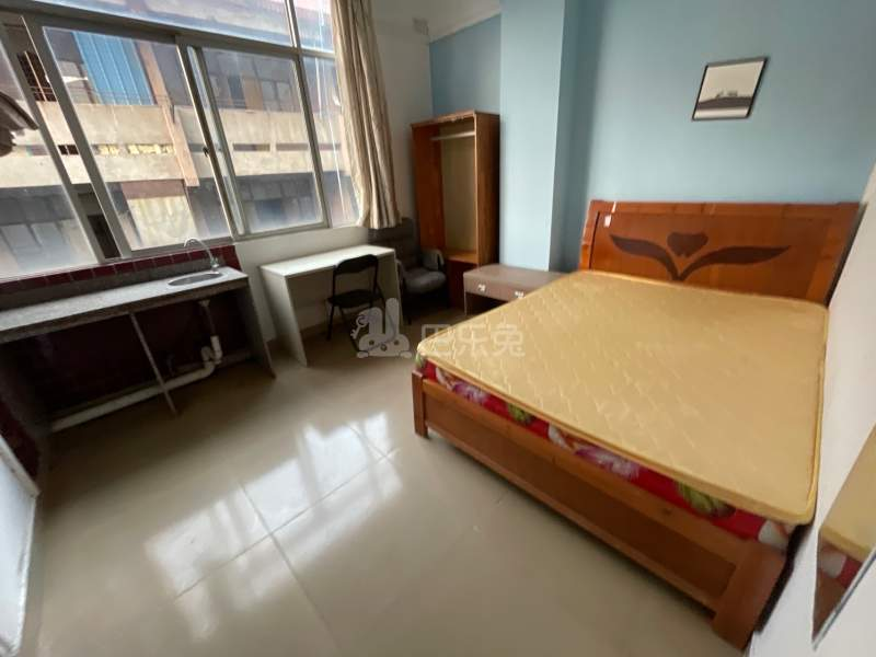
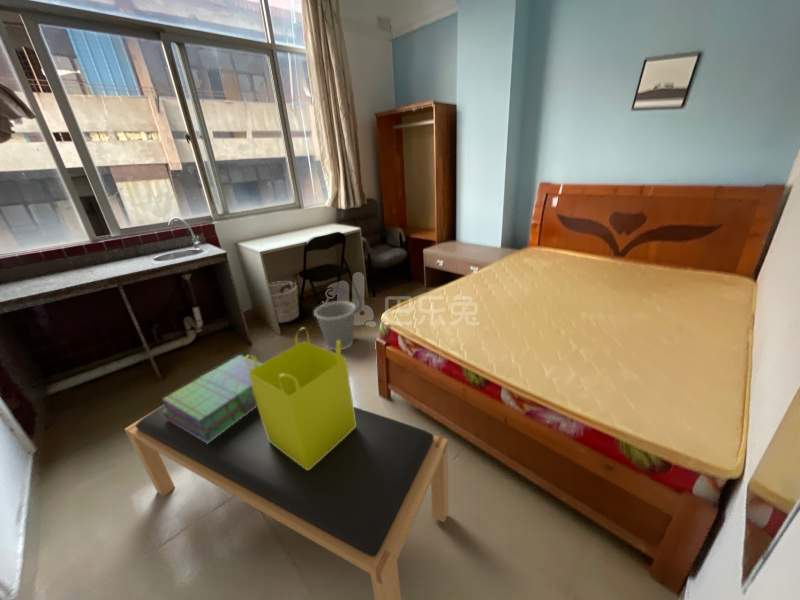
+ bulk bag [245,326,356,470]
+ stack of books [161,354,263,444]
+ bench [124,404,450,600]
+ bucket [270,280,300,324]
+ wastebasket [313,300,356,352]
